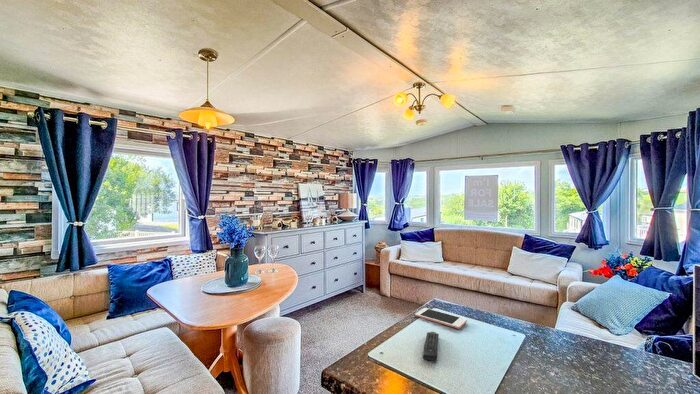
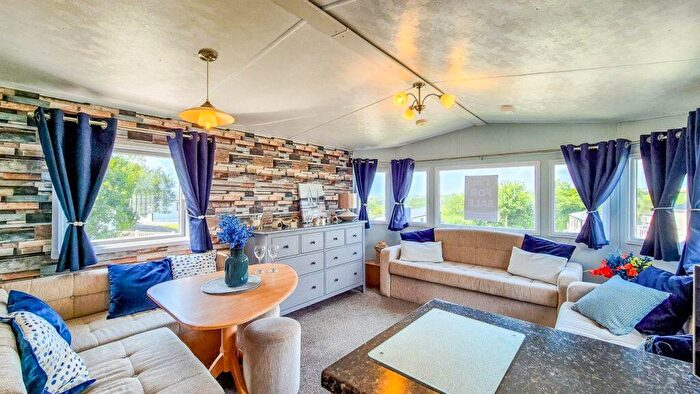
- remote control [422,331,440,362]
- cell phone [414,307,468,330]
